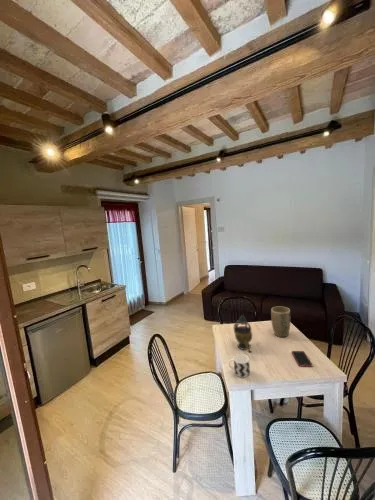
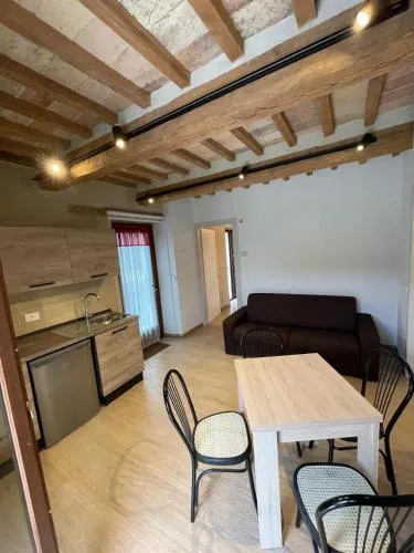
- cup [228,353,251,378]
- plant pot [270,306,292,338]
- teapot [233,313,253,354]
- cell phone [291,350,313,368]
